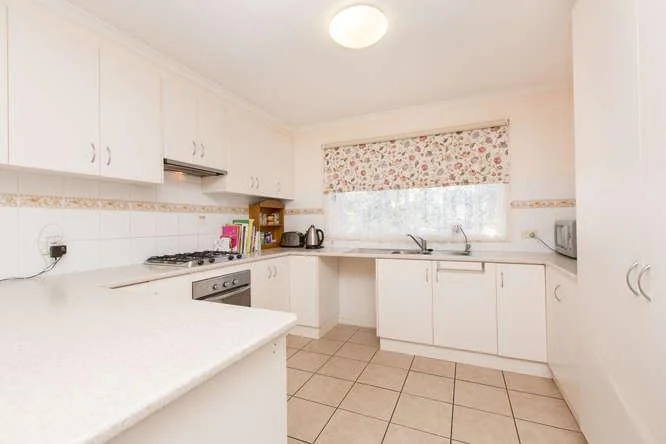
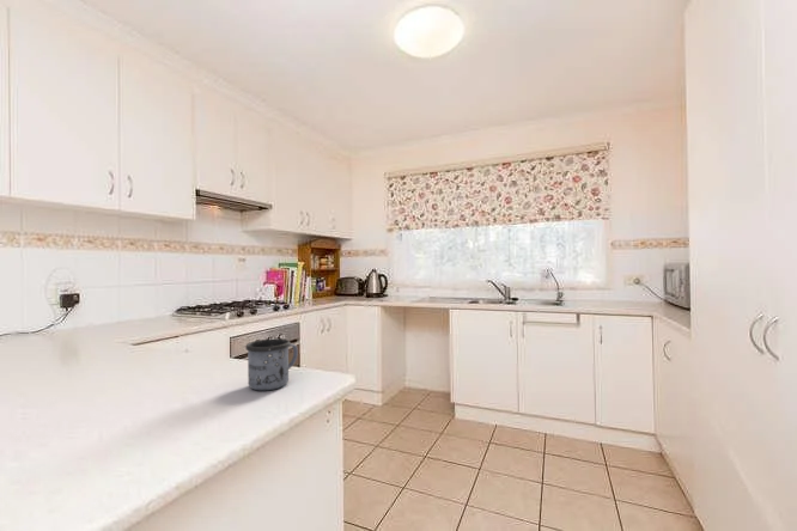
+ mug [244,337,299,391]
